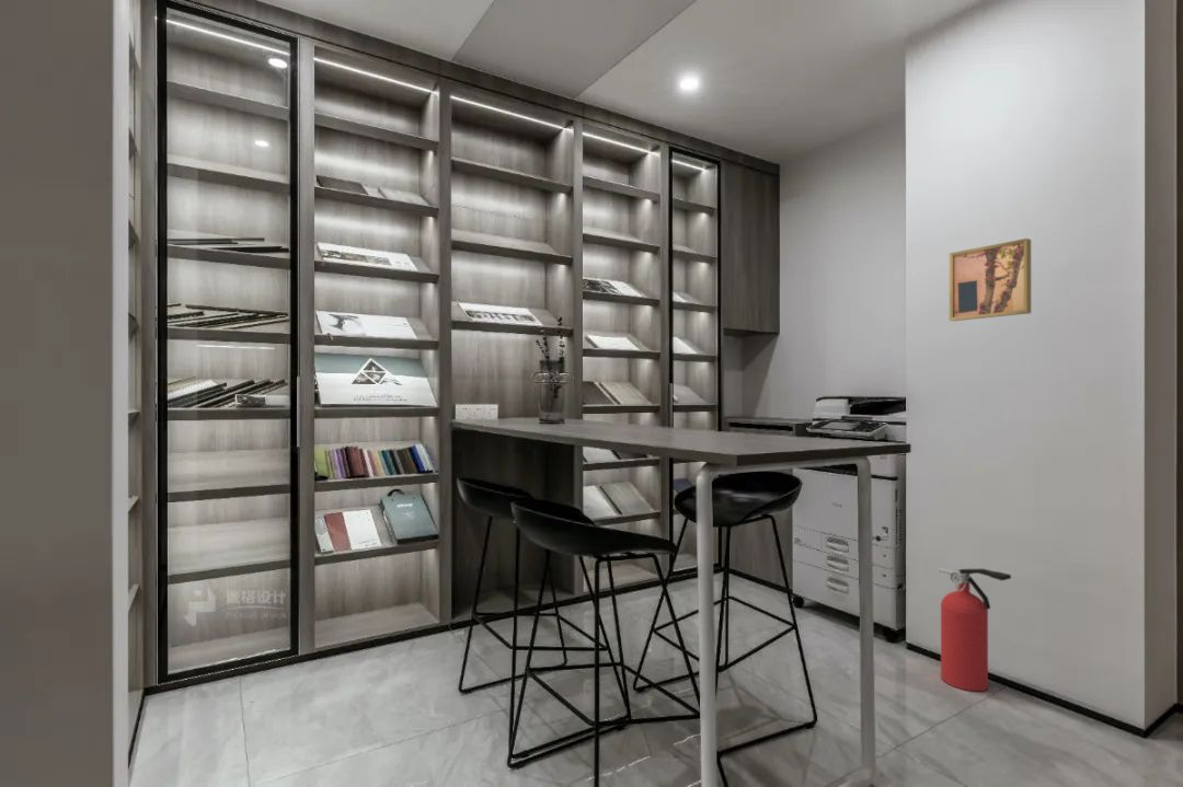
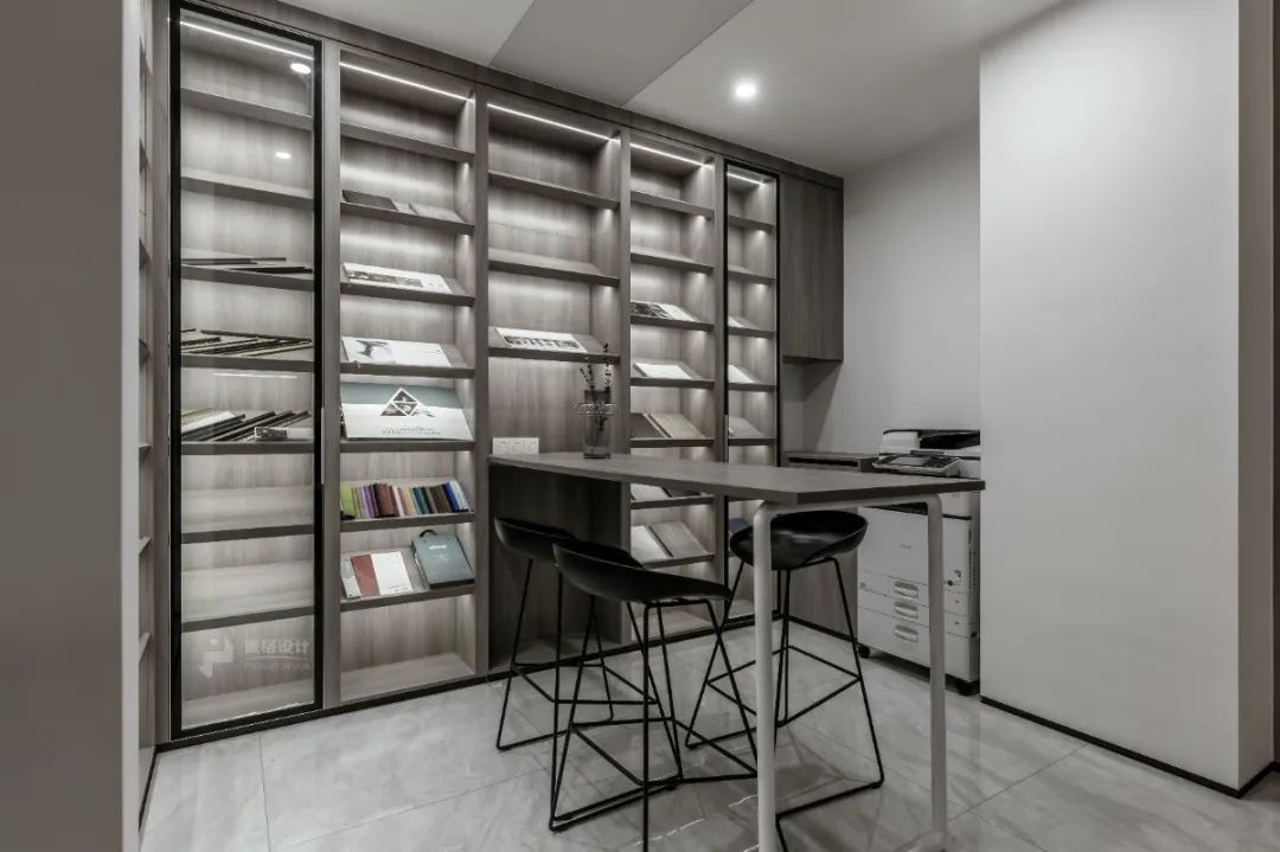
- fire extinguisher [938,567,1012,692]
- wall art [949,238,1032,322]
